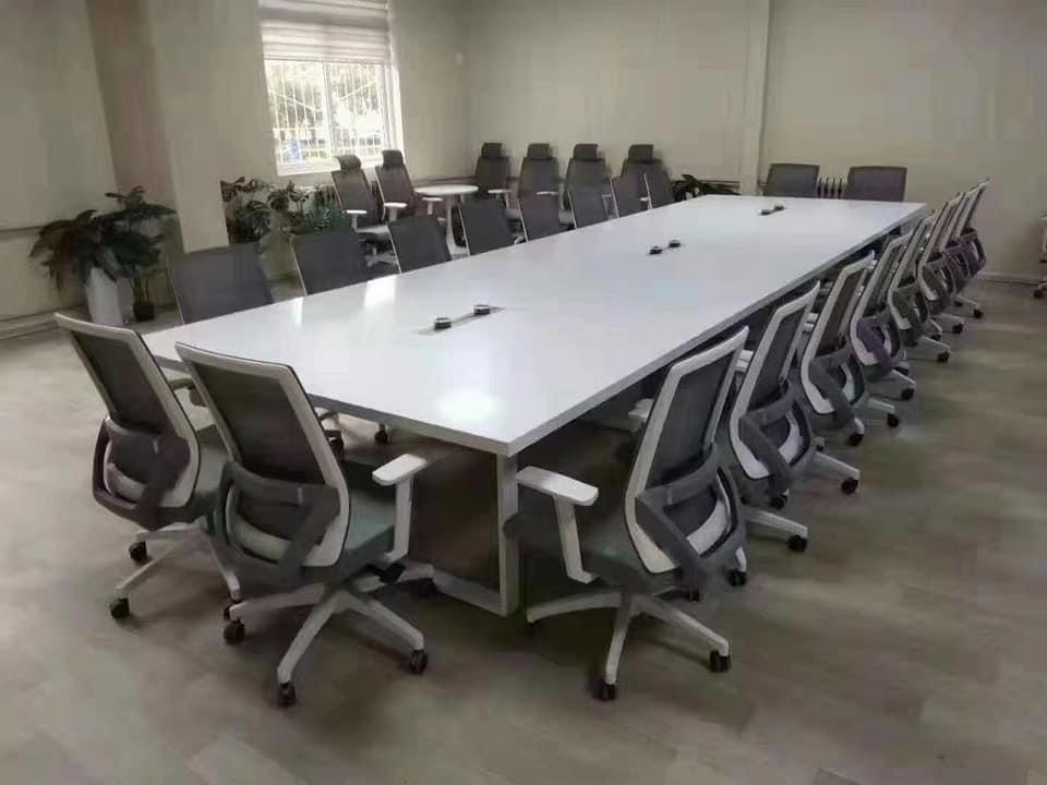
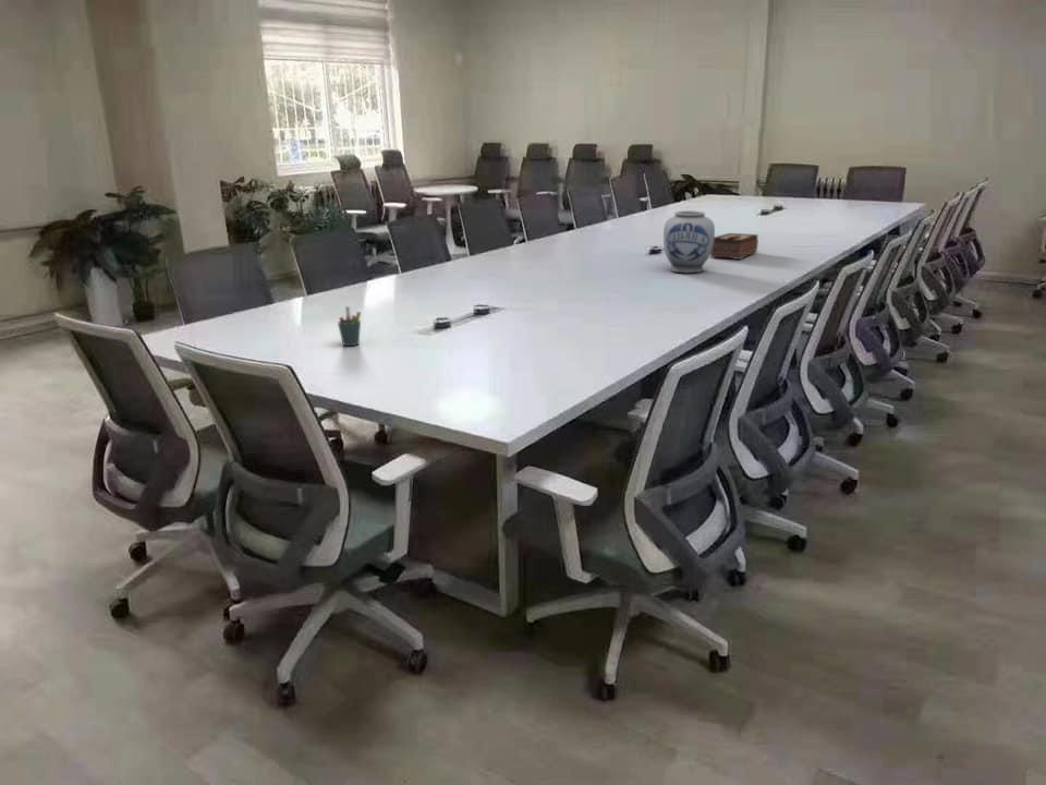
+ pen holder [337,305,362,347]
+ tissue box [709,232,759,261]
+ vase [662,209,716,274]
